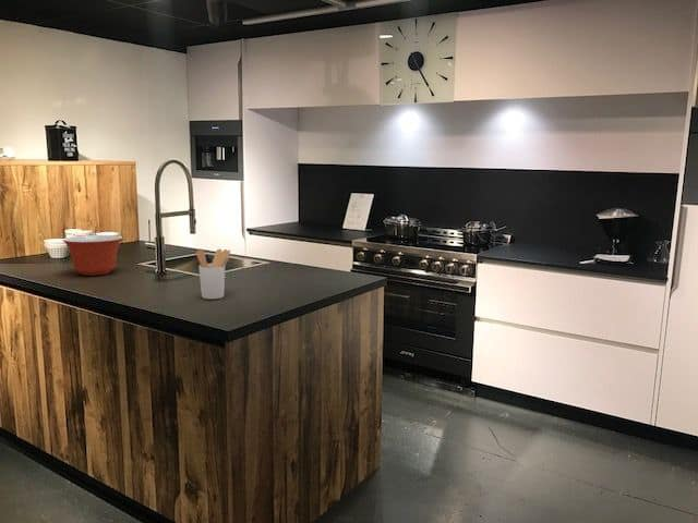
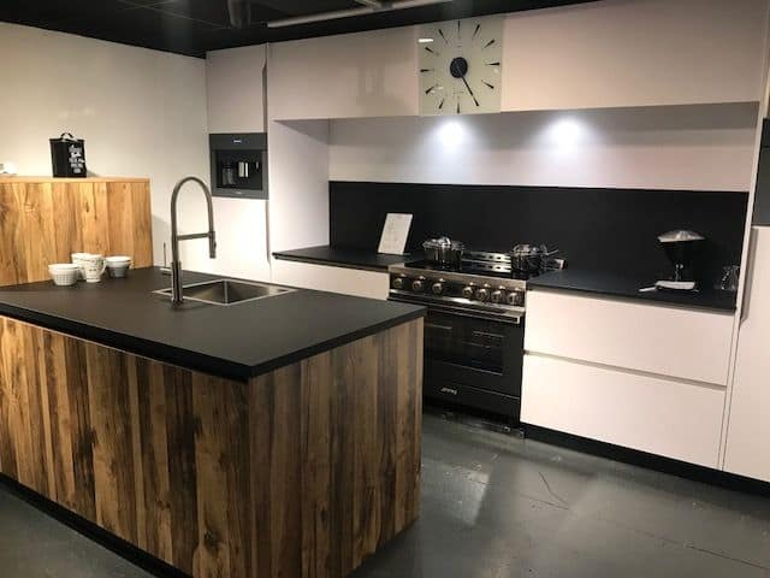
- mixing bowl [62,234,124,277]
- utensil holder [195,248,231,300]
